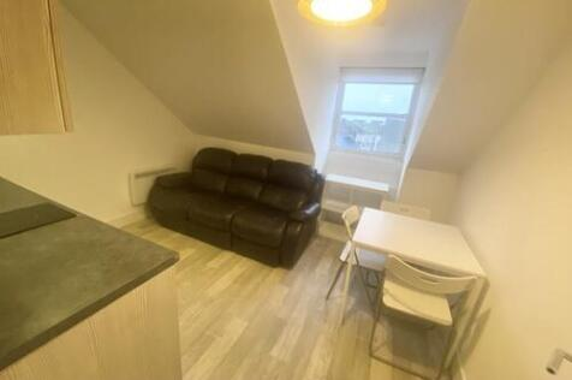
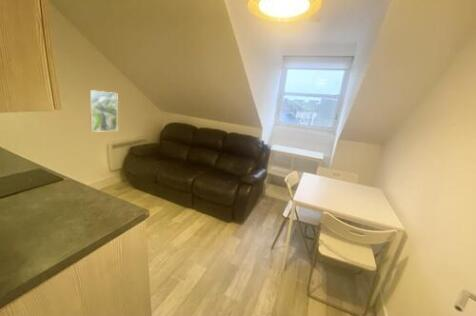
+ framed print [89,89,119,133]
